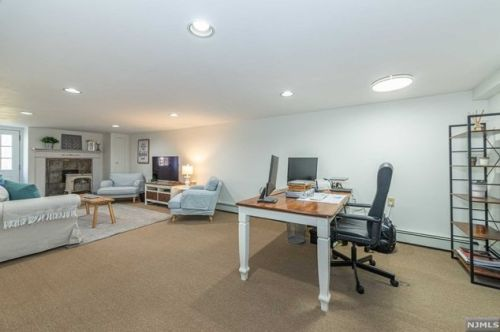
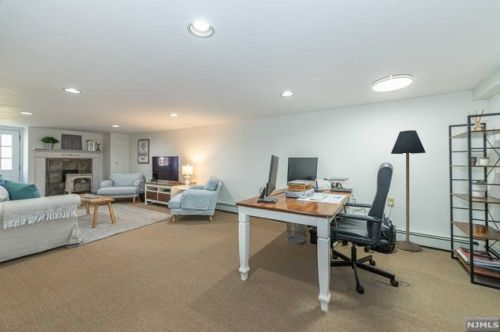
+ floor lamp [390,129,427,252]
